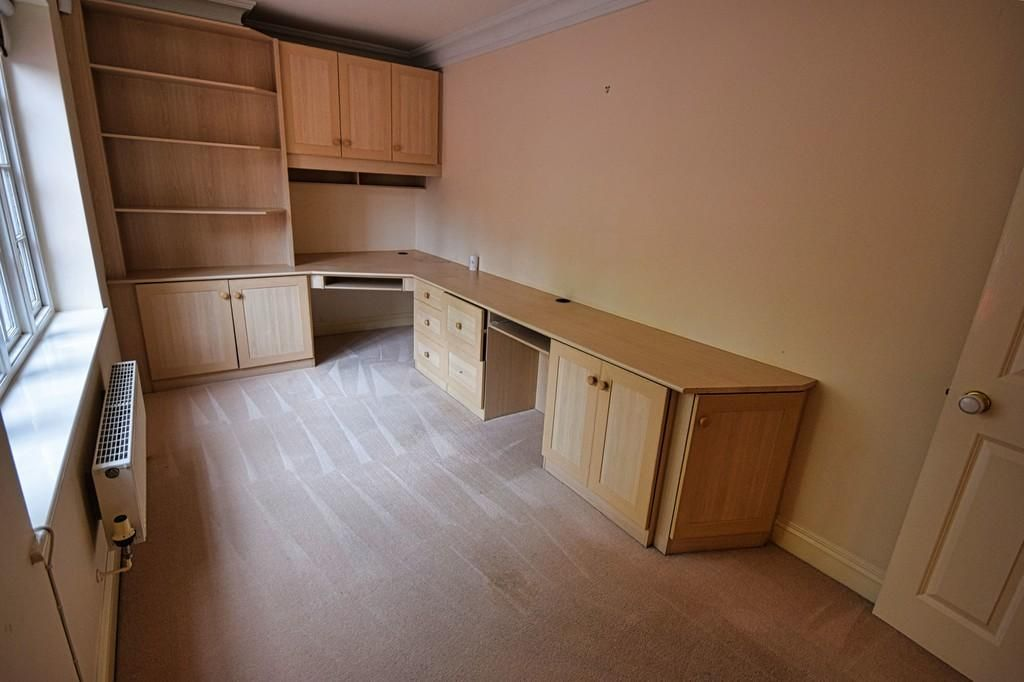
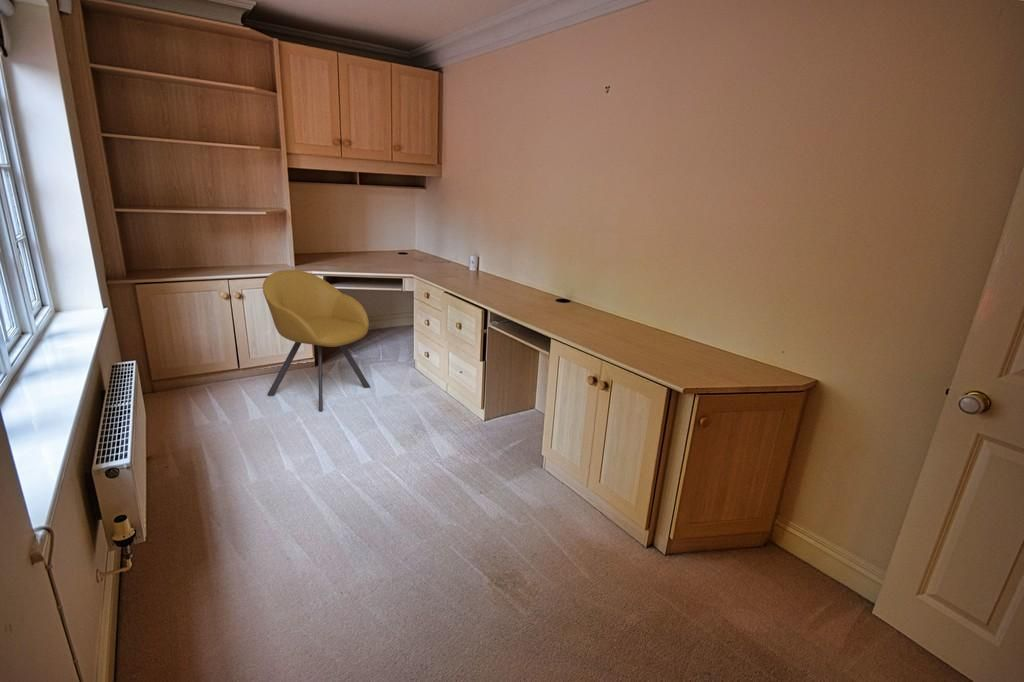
+ chair [262,269,372,412]
